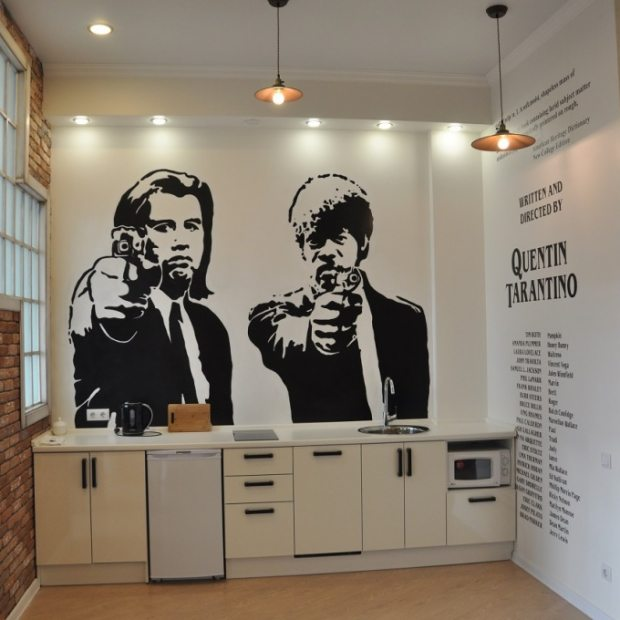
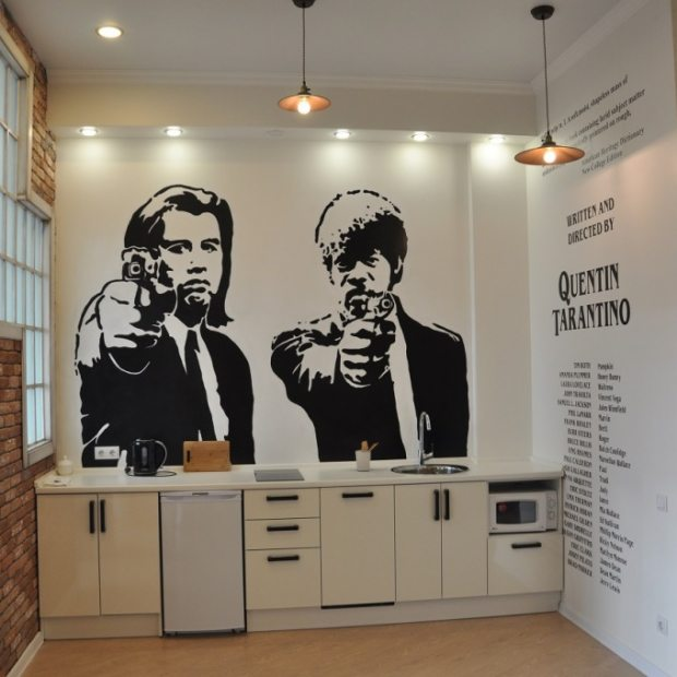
+ utensil holder [355,440,379,472]
